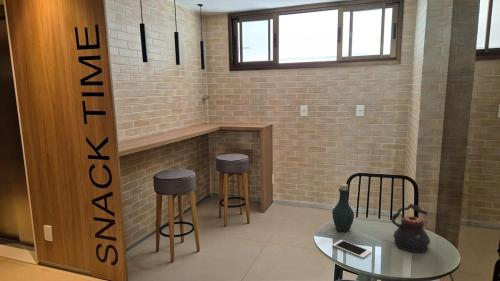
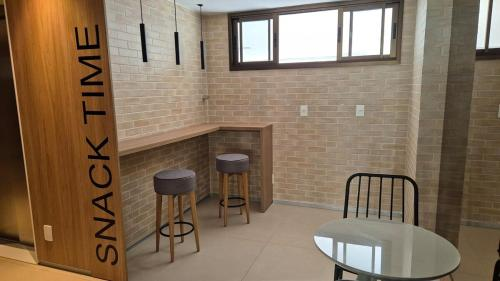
- bottle [331,183,355,233]
- teapot [391,202,431,253]
- cell phone [332,239,372,259]
